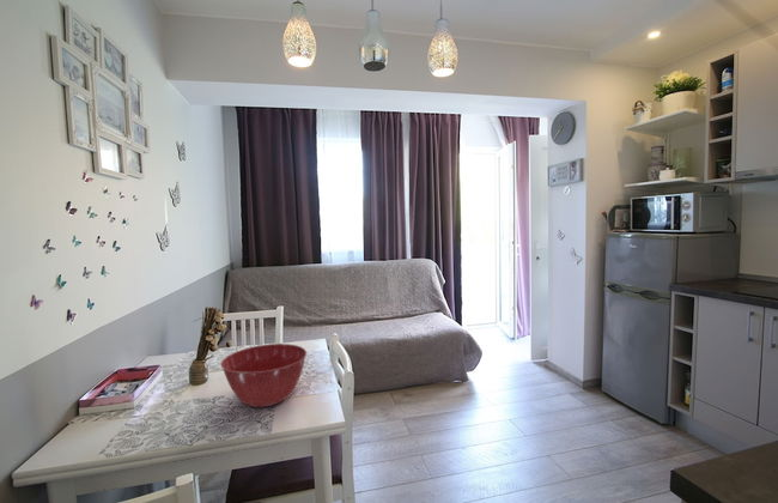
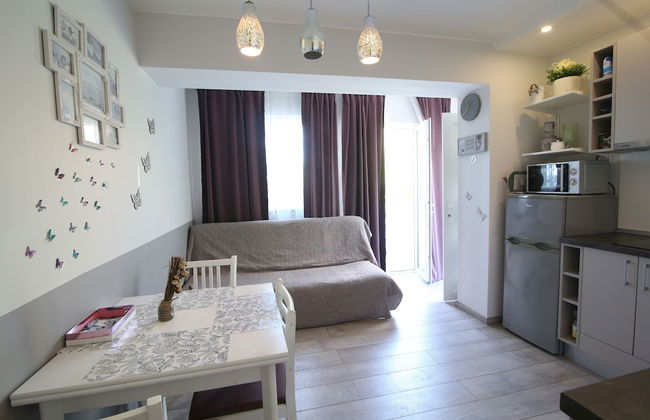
- mixing bowl [220,343,308,408]
